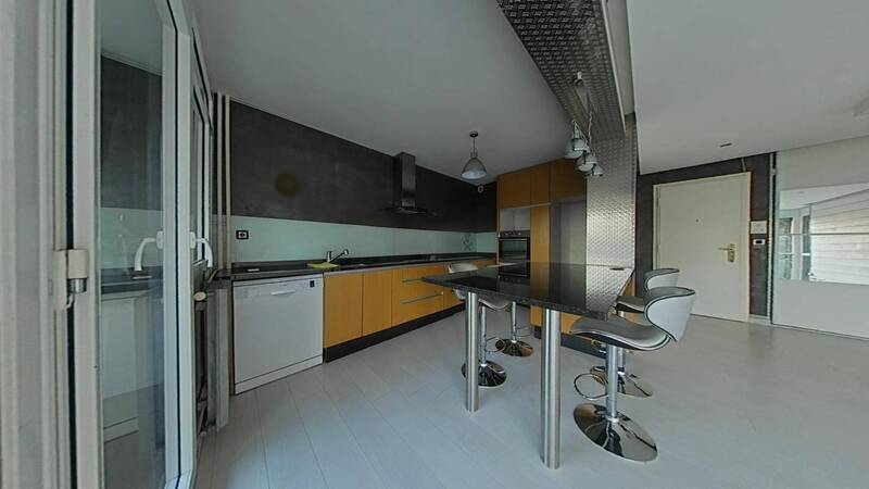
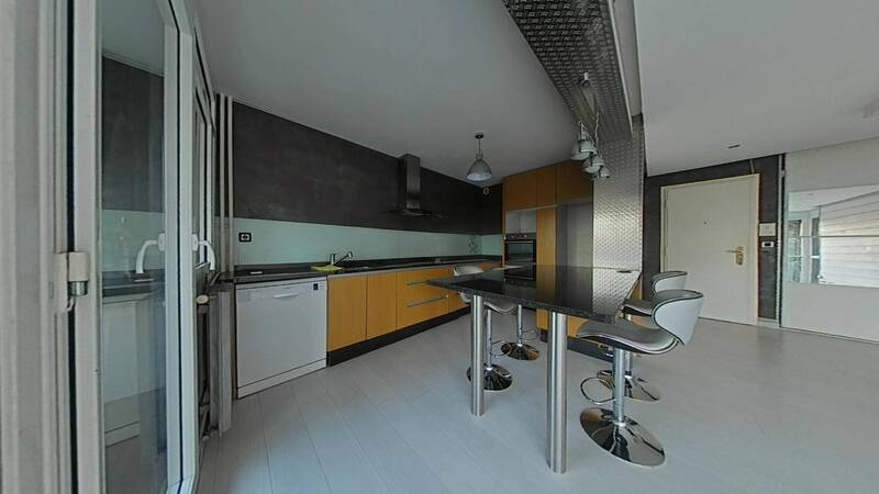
- decorative plate [273,171,301,199]
